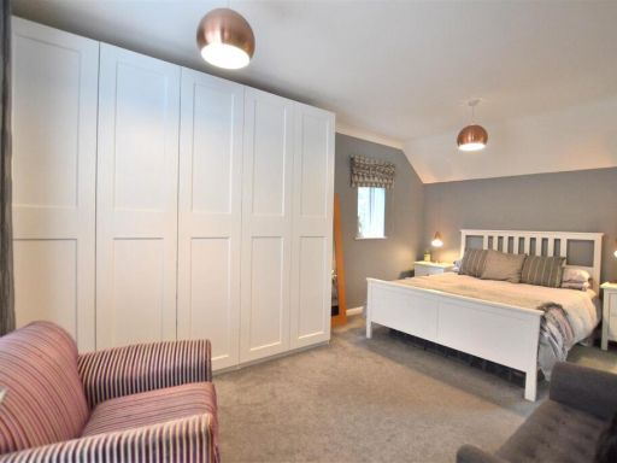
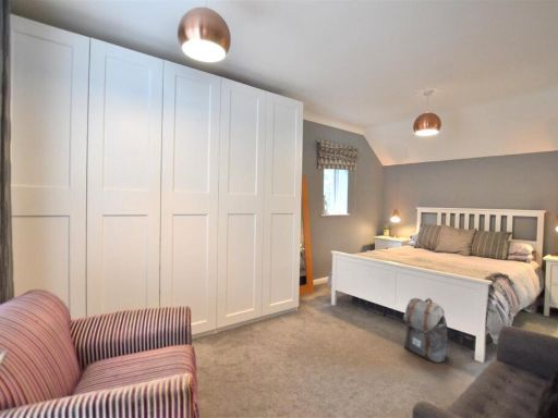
+ backpack [402,297,449,364]
